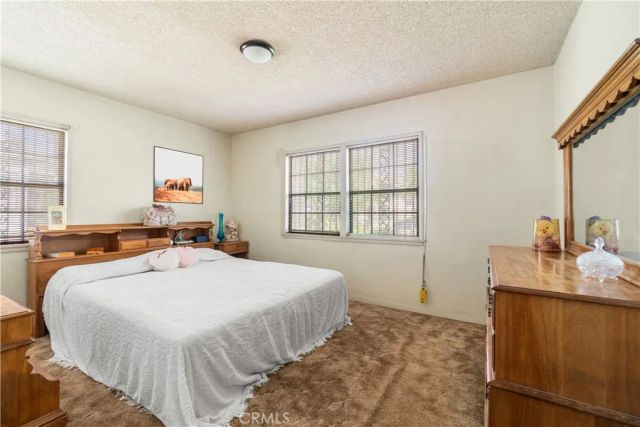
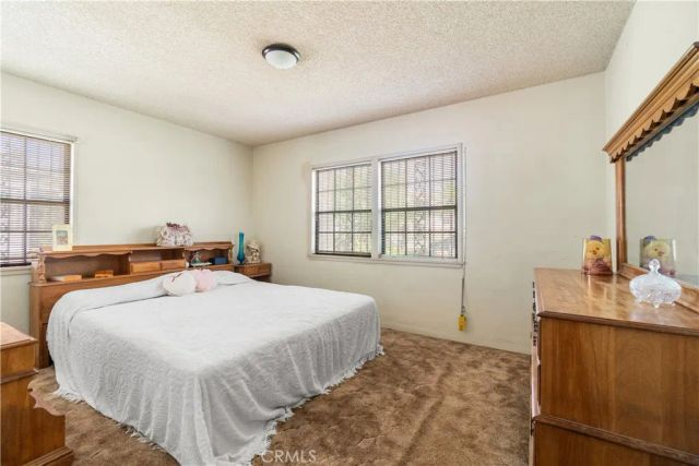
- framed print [152,145,204,205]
